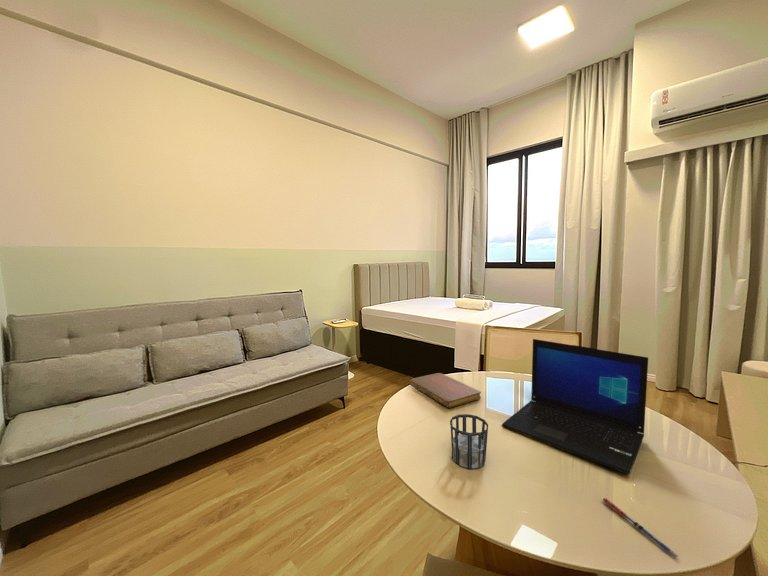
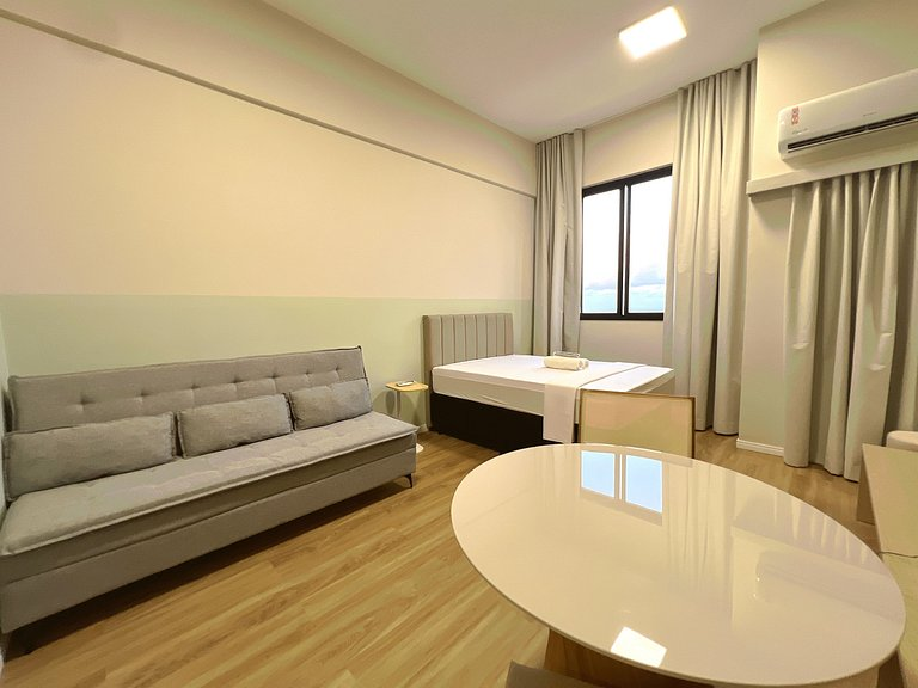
- cup [449,413,489,470]
- laptop [501,338,649,475]
- notebook [408,372,482,409]
- pen [602,497,679,558]
